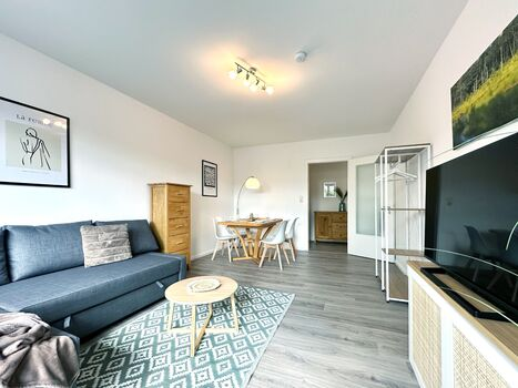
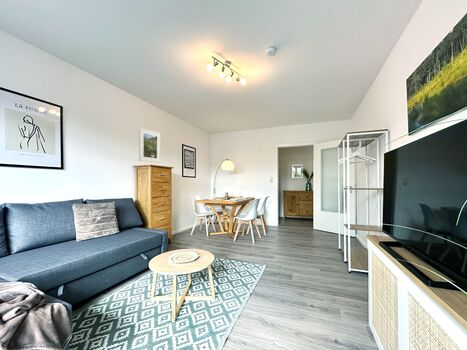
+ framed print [138,127,161,164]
